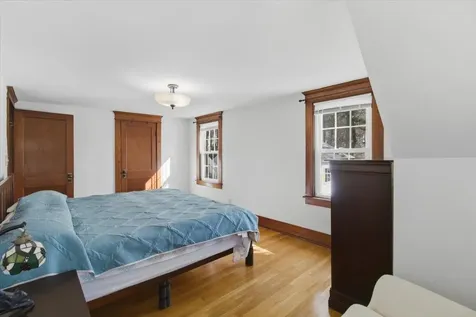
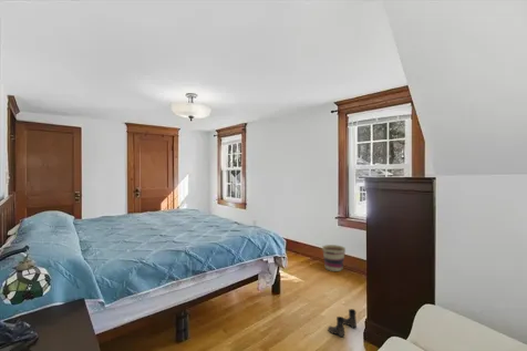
+ basket [321,244,347,272]
+ boots [327,308,358,338]
